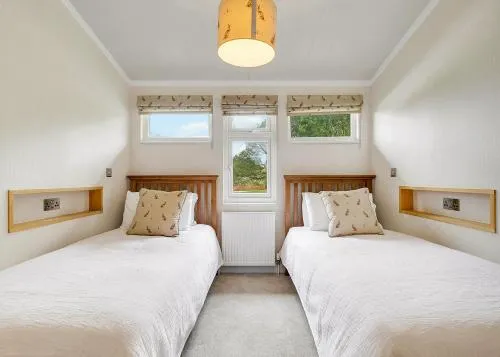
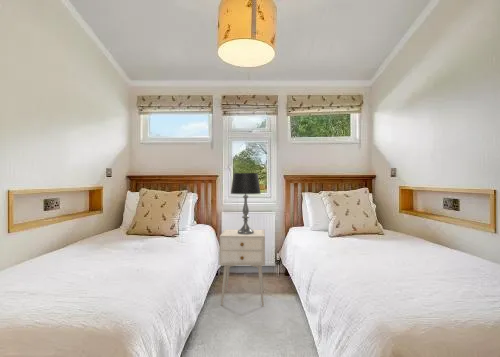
+ nightstand [219,228,266,307]
+ table lamp [229,172,262,234]
